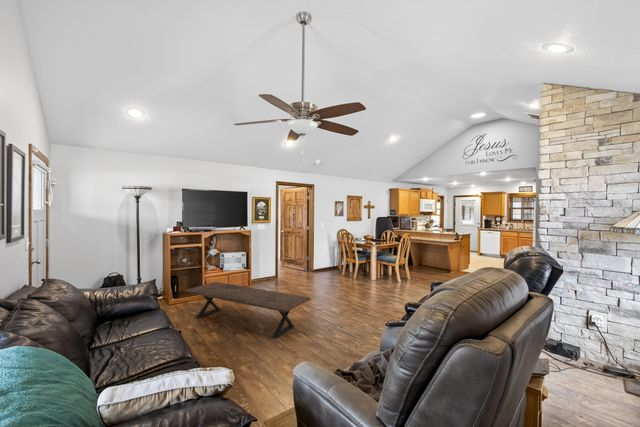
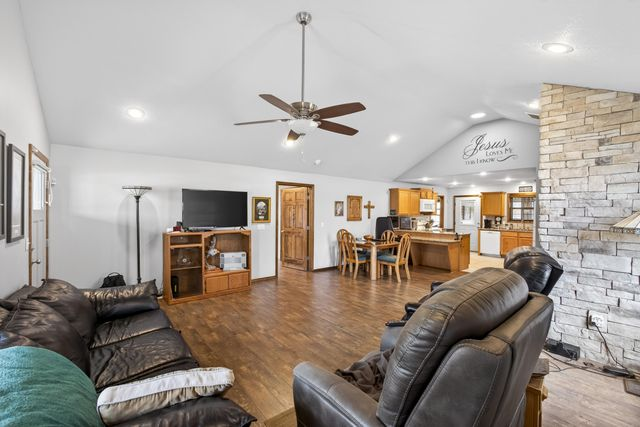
- coffee table [182,281,312,339]
